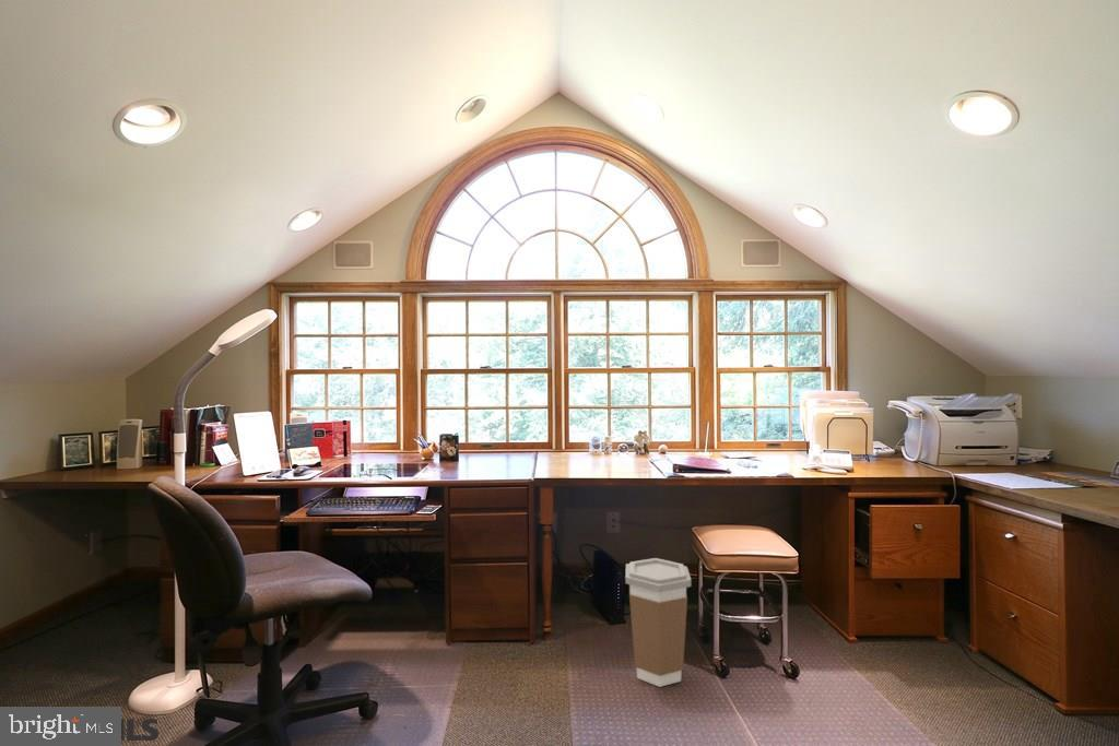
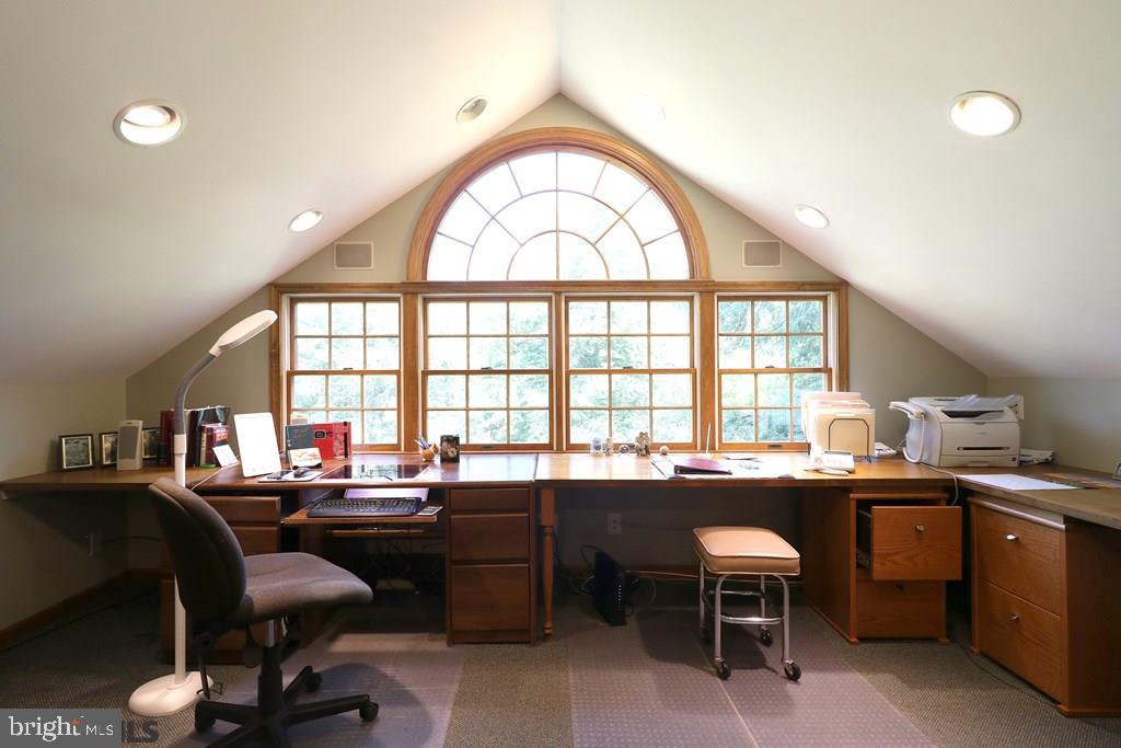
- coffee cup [624,557,692,688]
